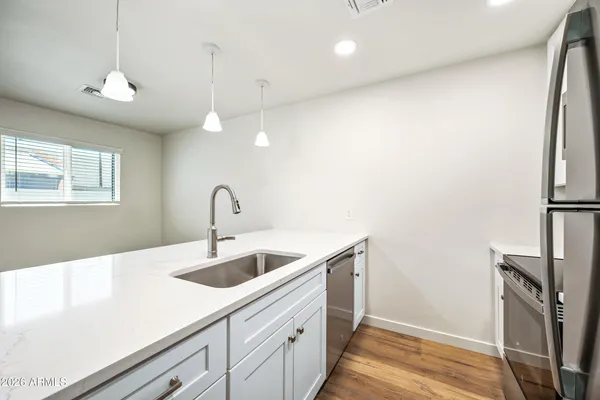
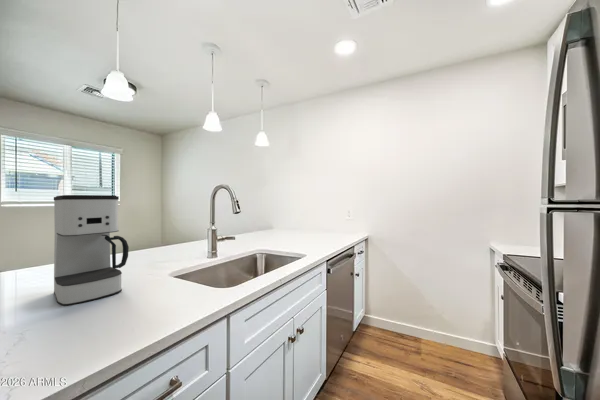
+ coffee maker [53,194,129,307]
